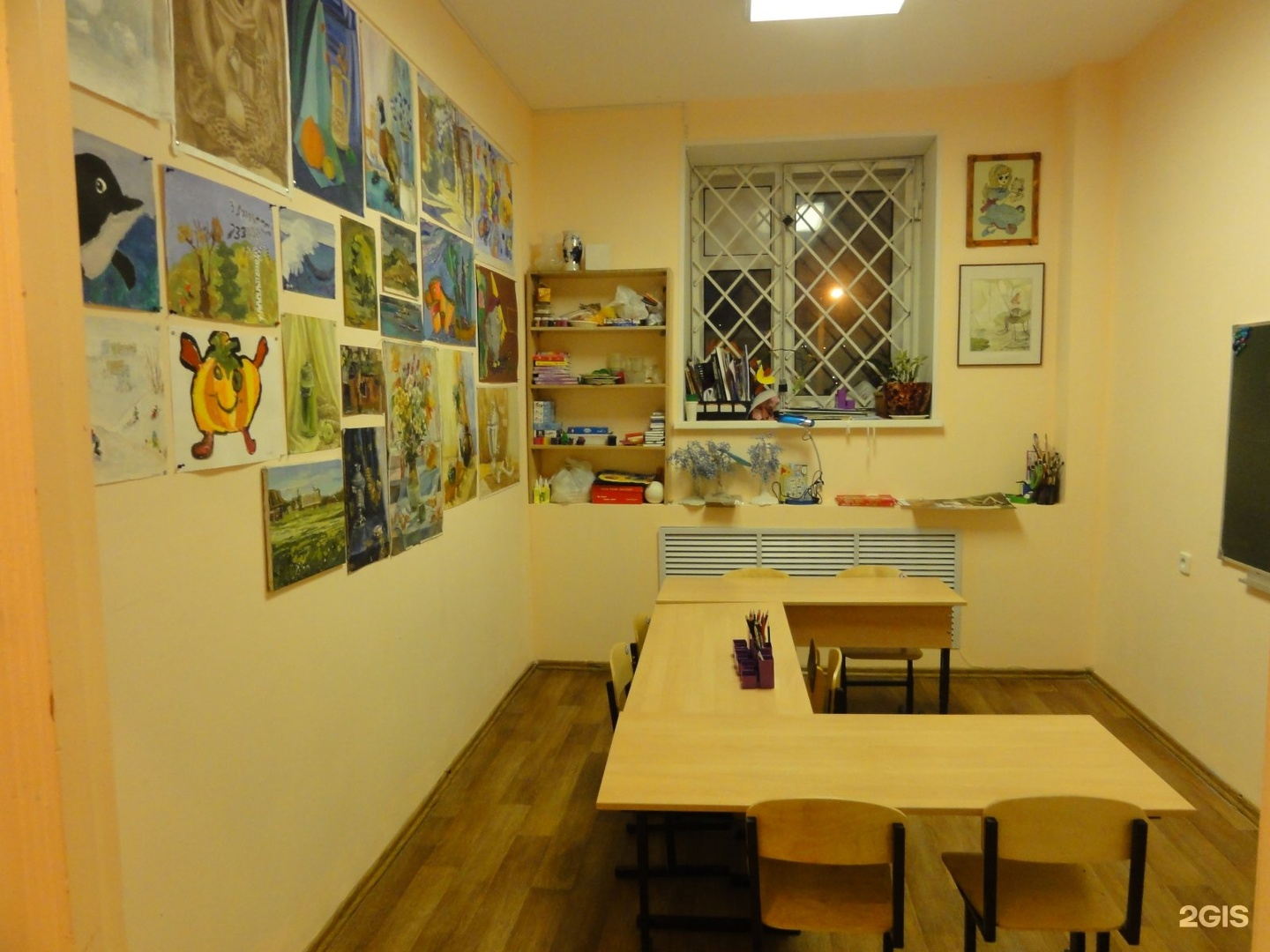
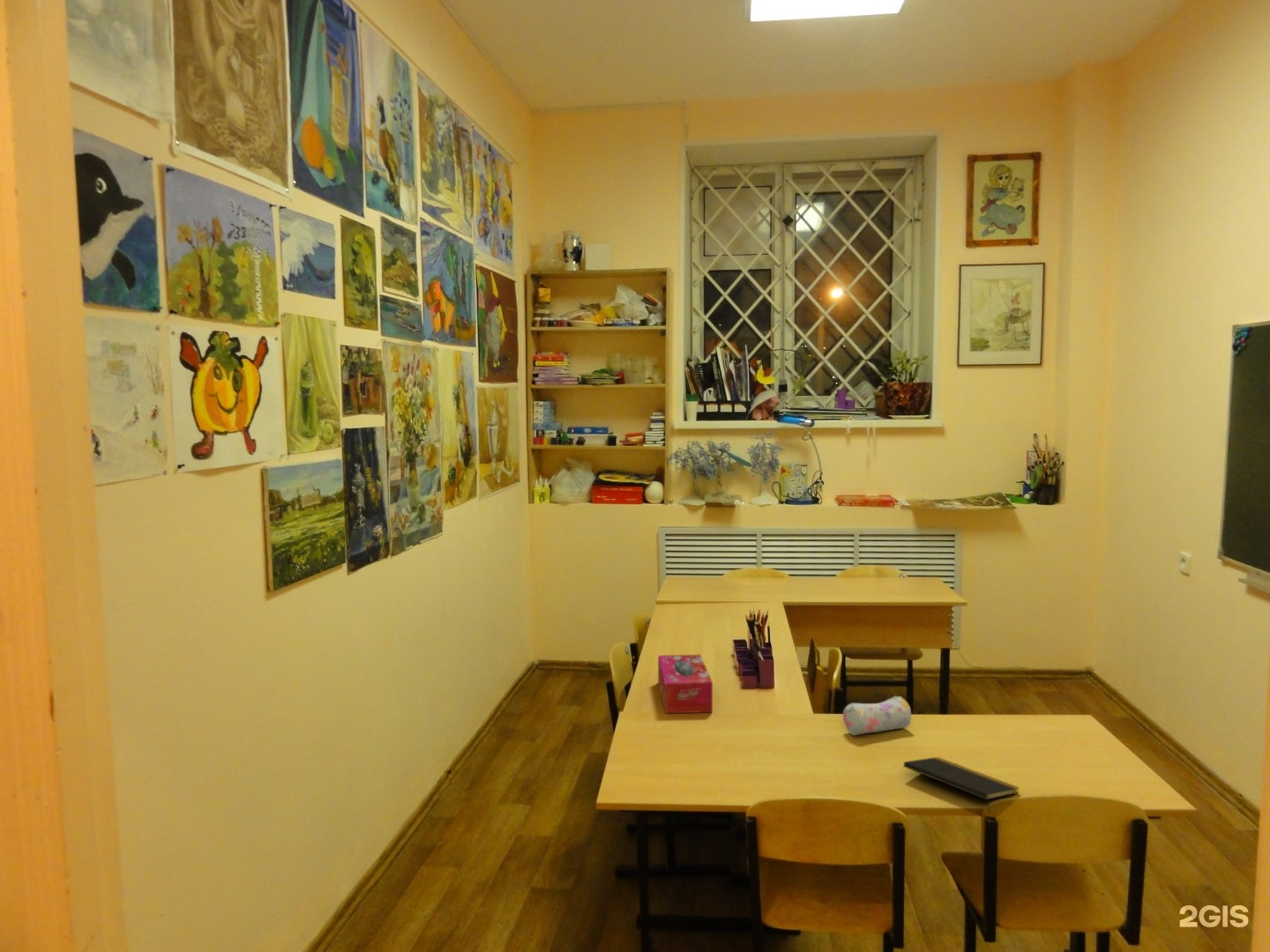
+ pencil case [842,695,912,736]
+ tissue box [657,654,713,714]
+ notepad [903,756,1020,814]
